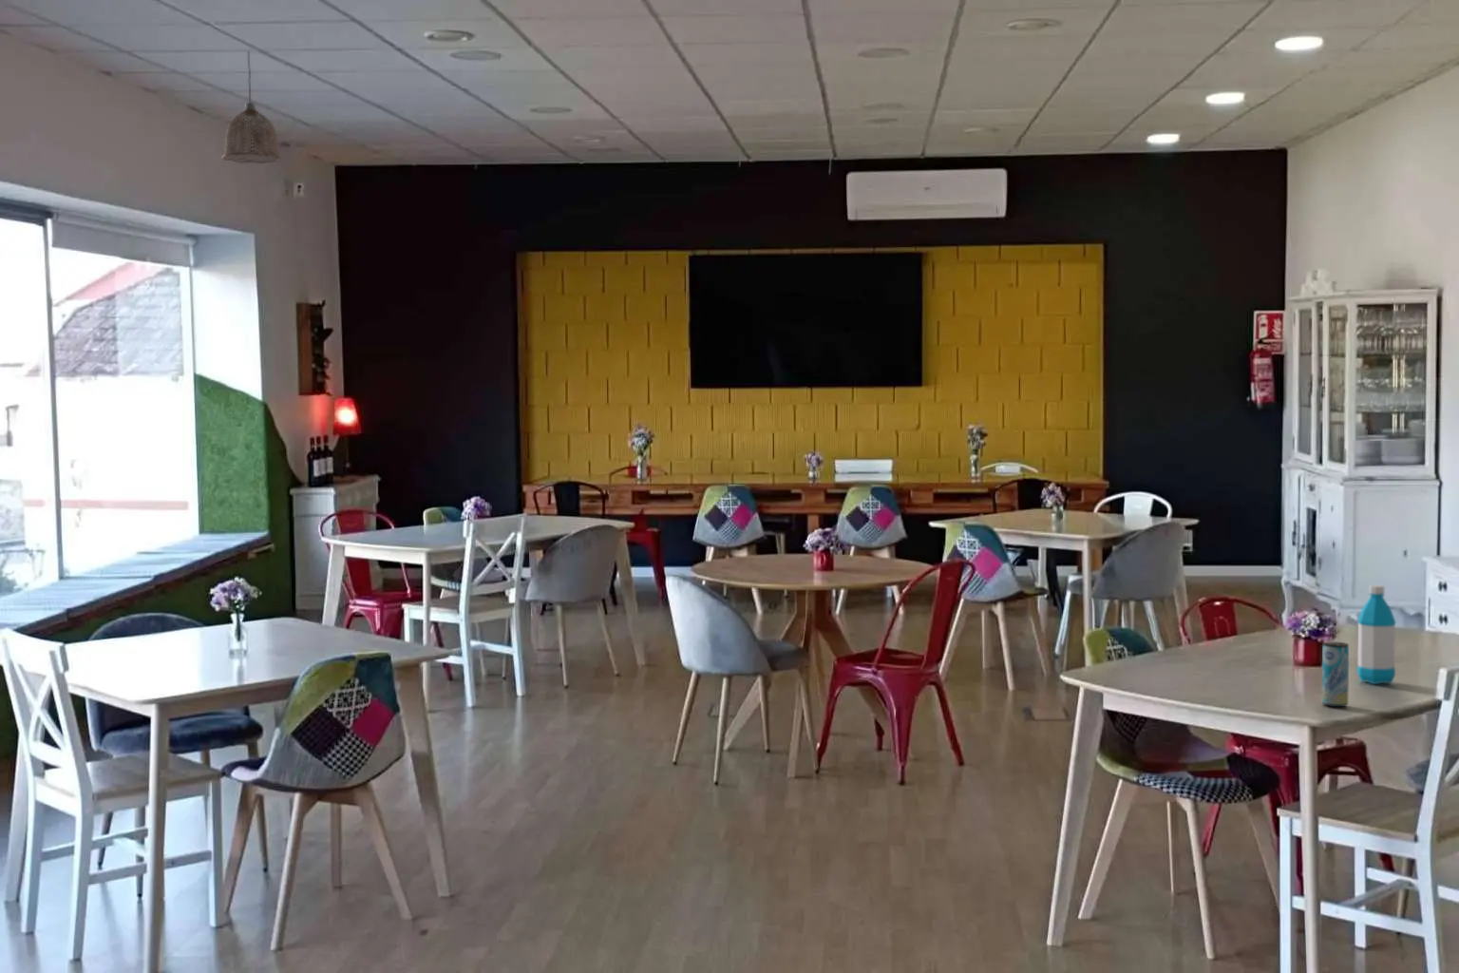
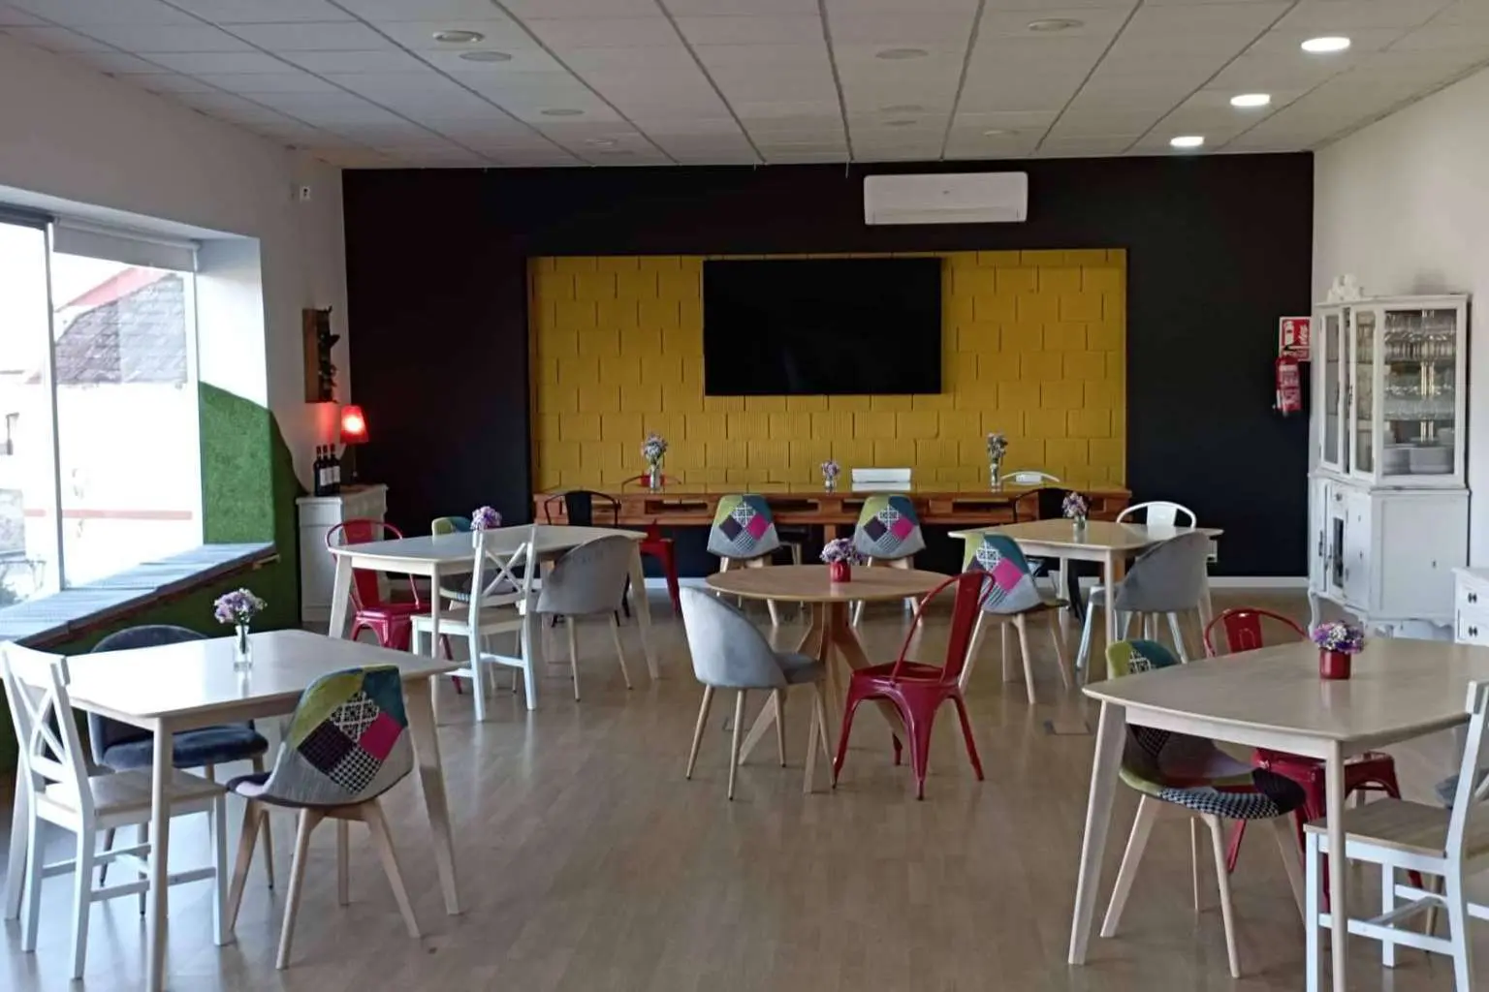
- water bottle [1357,584,1396,685]
- beverage can [1321,642,1349,708]
- pendant lamp [221,50,282,164]
